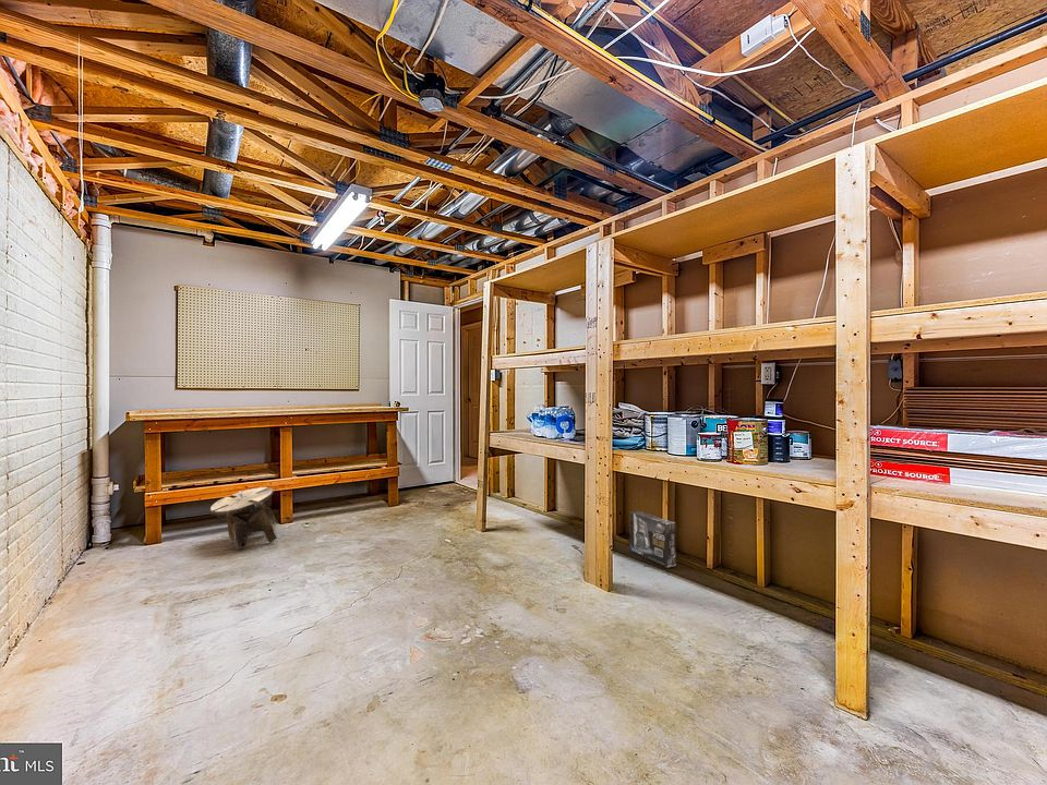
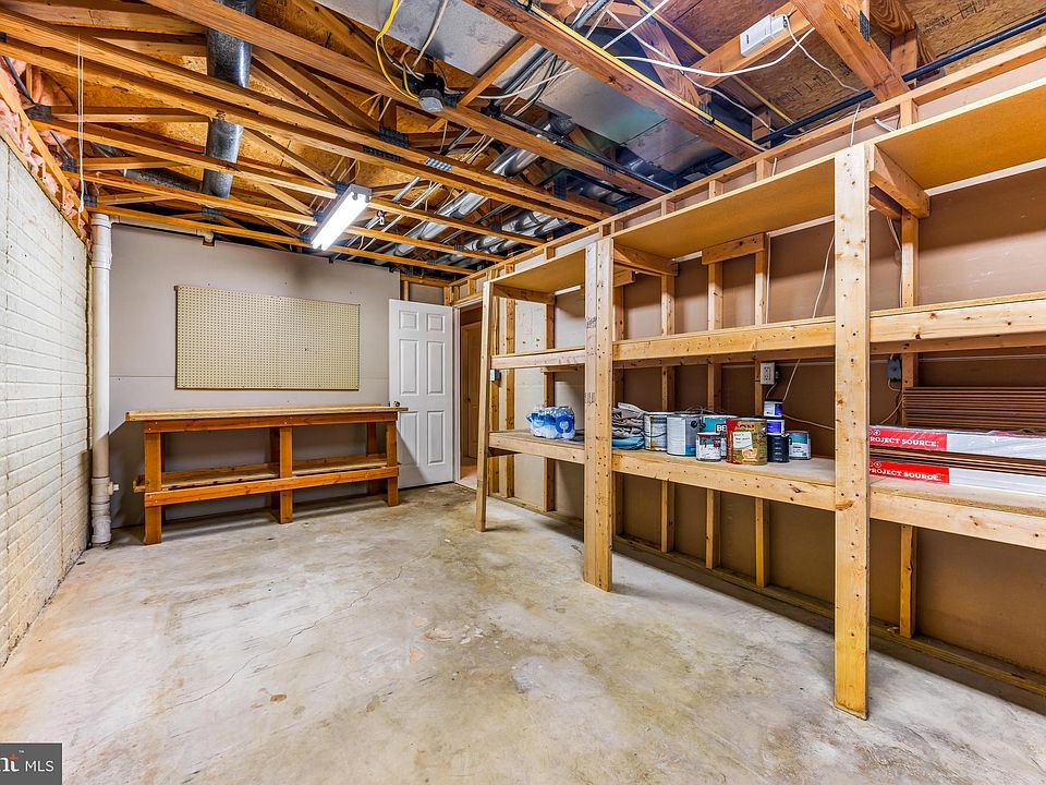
- stool [208,486,278,551]
- box [629,510,677,569]
